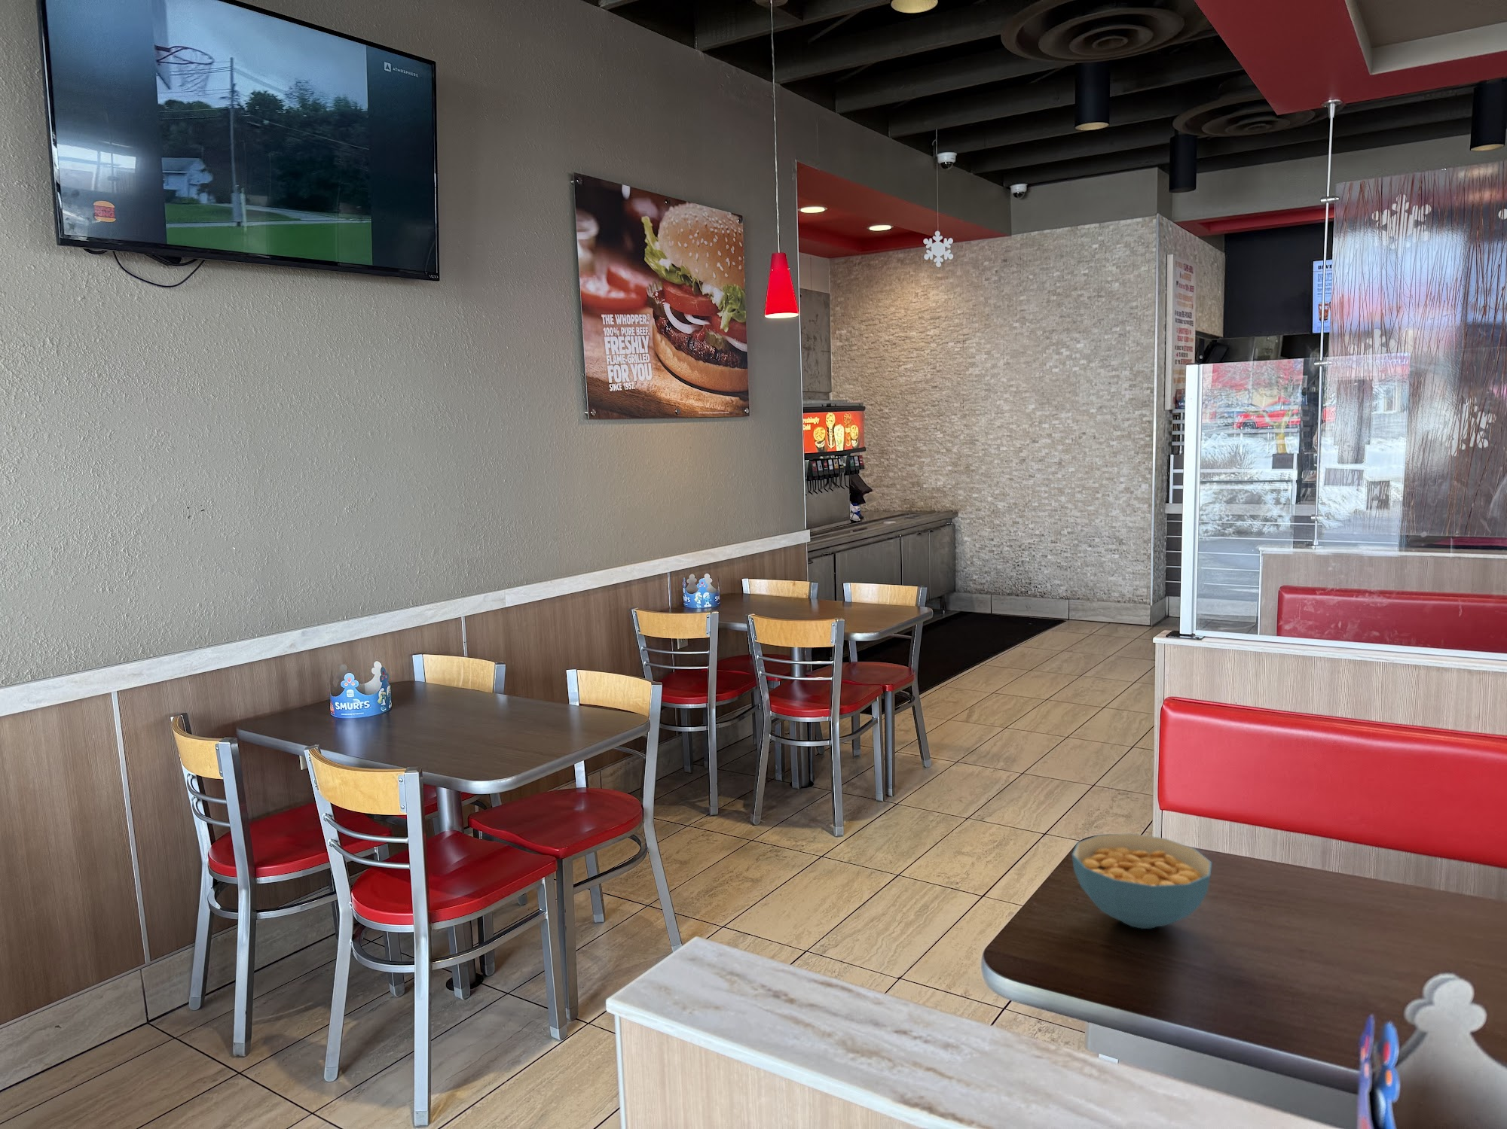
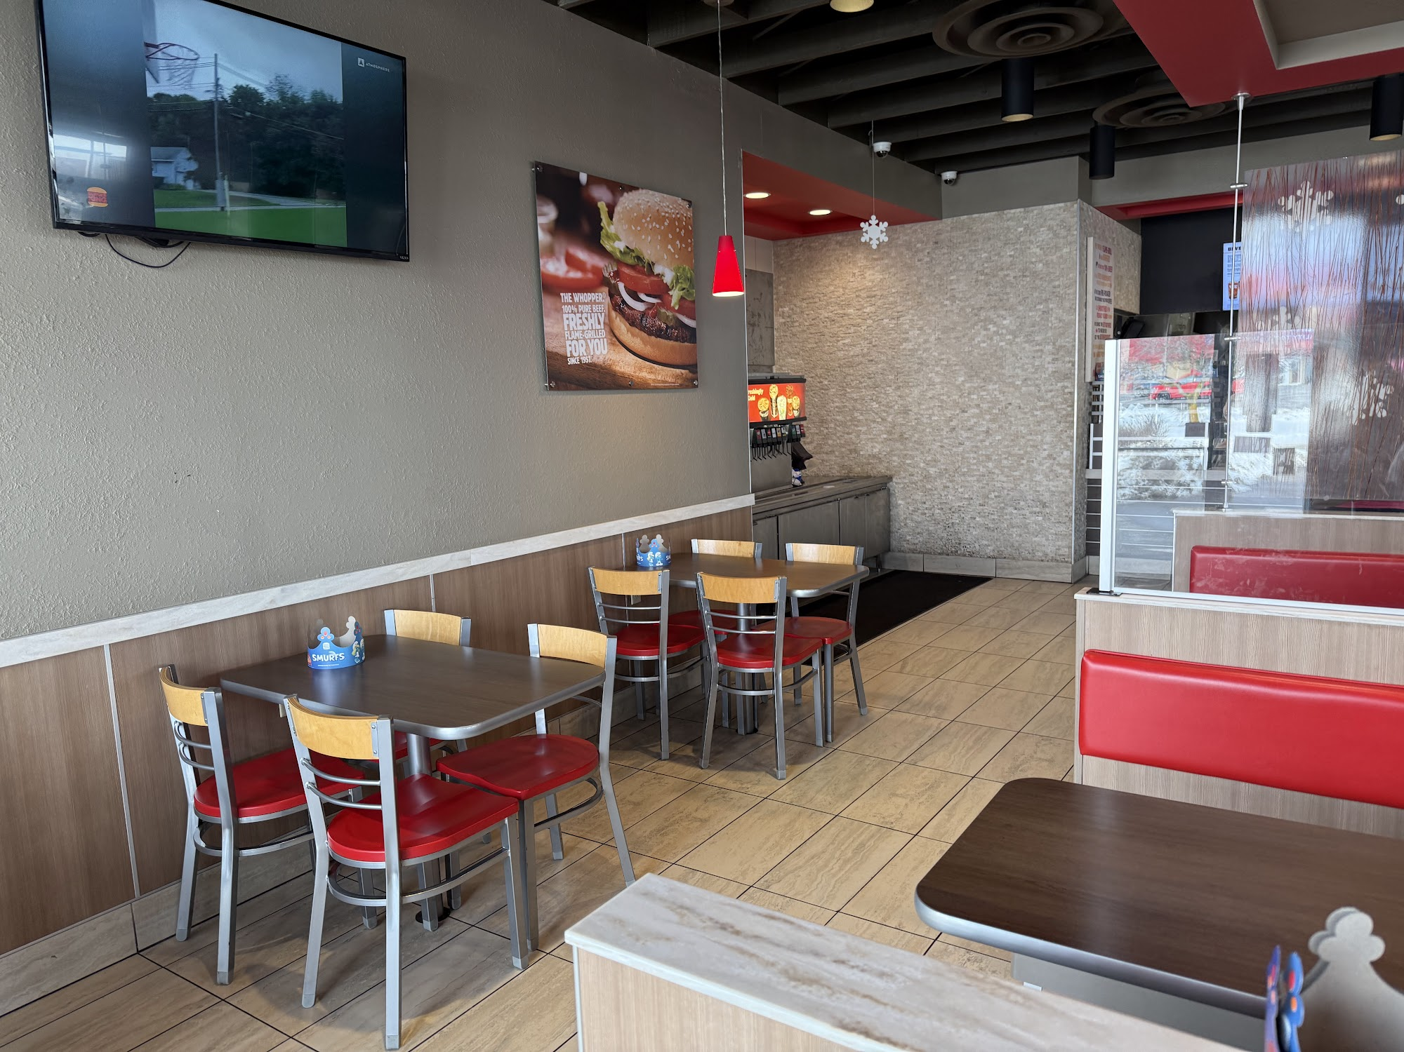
- cereal bowl [1072,833,1213,930]
